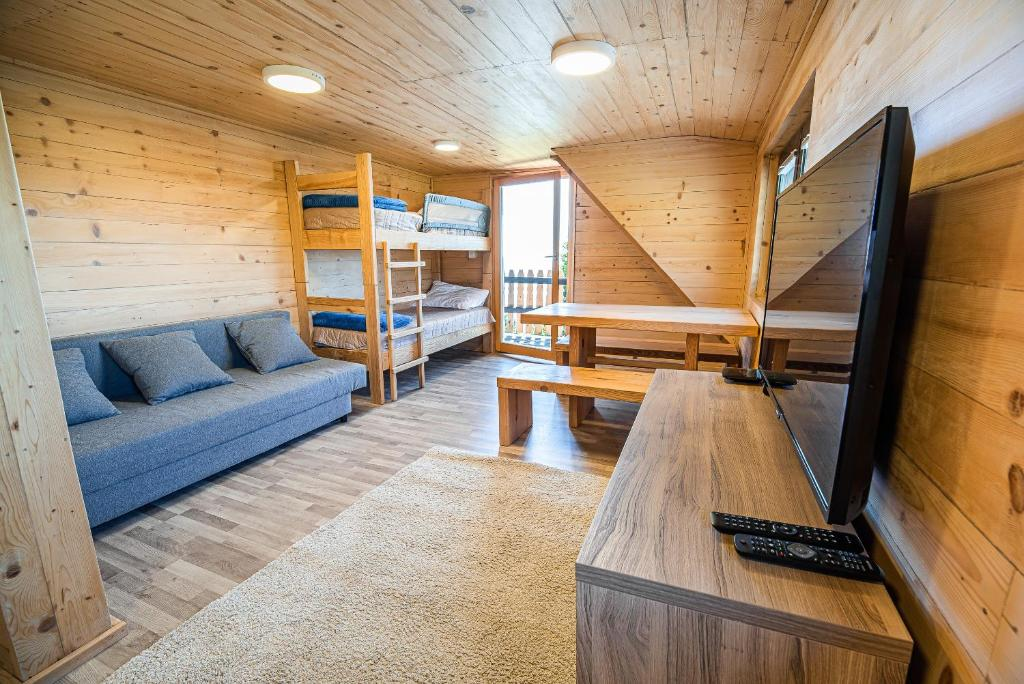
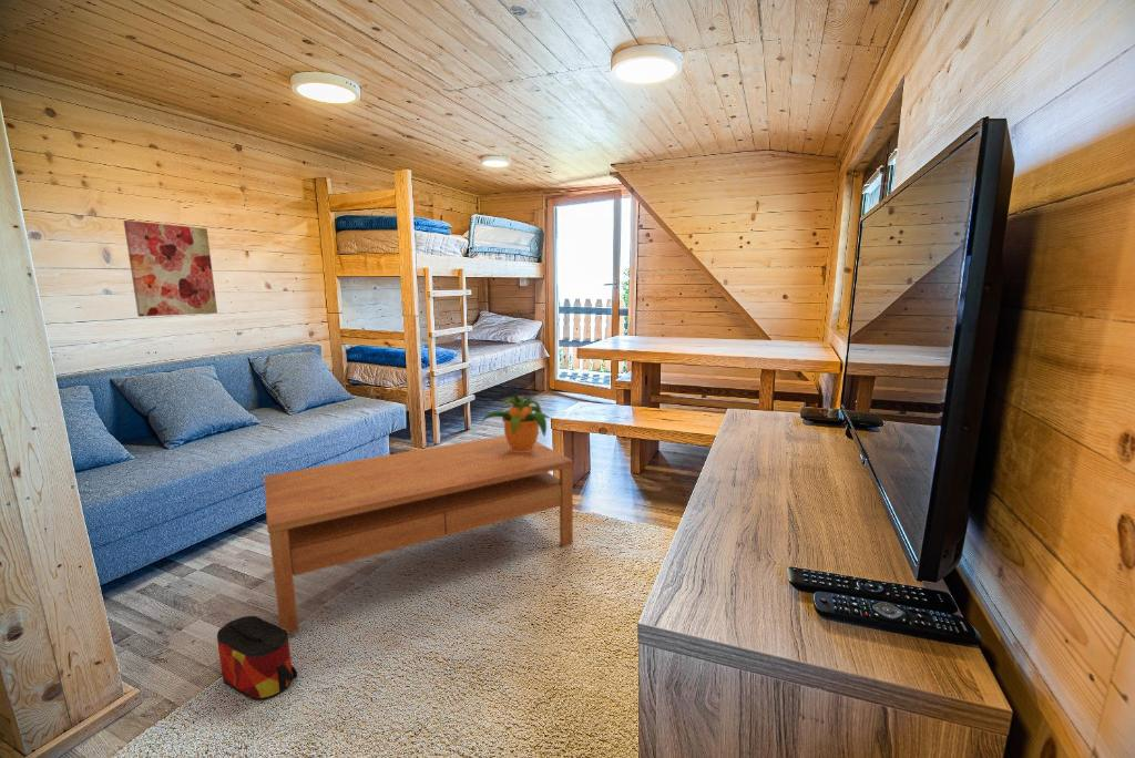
+ coffee table [263,434,574,635]
+ bag [216,615,298,701]
+ wall art [123,219,218,318]
+ potted plant [480,395,553,452]
